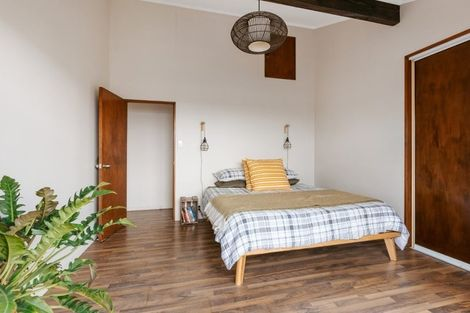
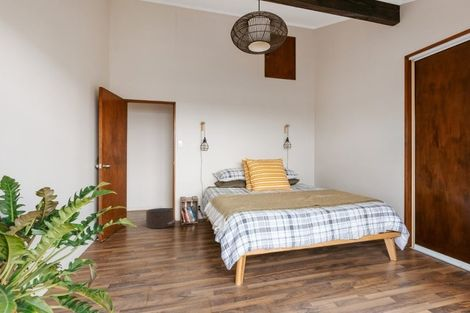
+ pouf [139,207,177,229]
